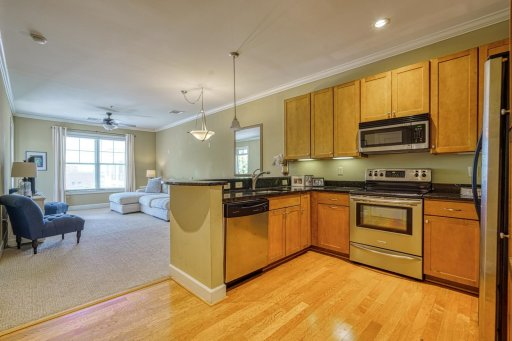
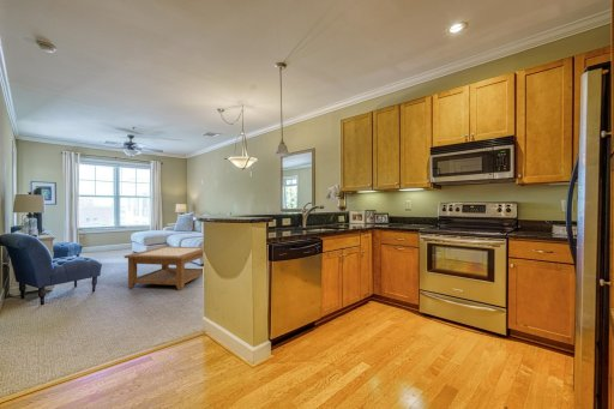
+ coffee table [124,245,204,291]
